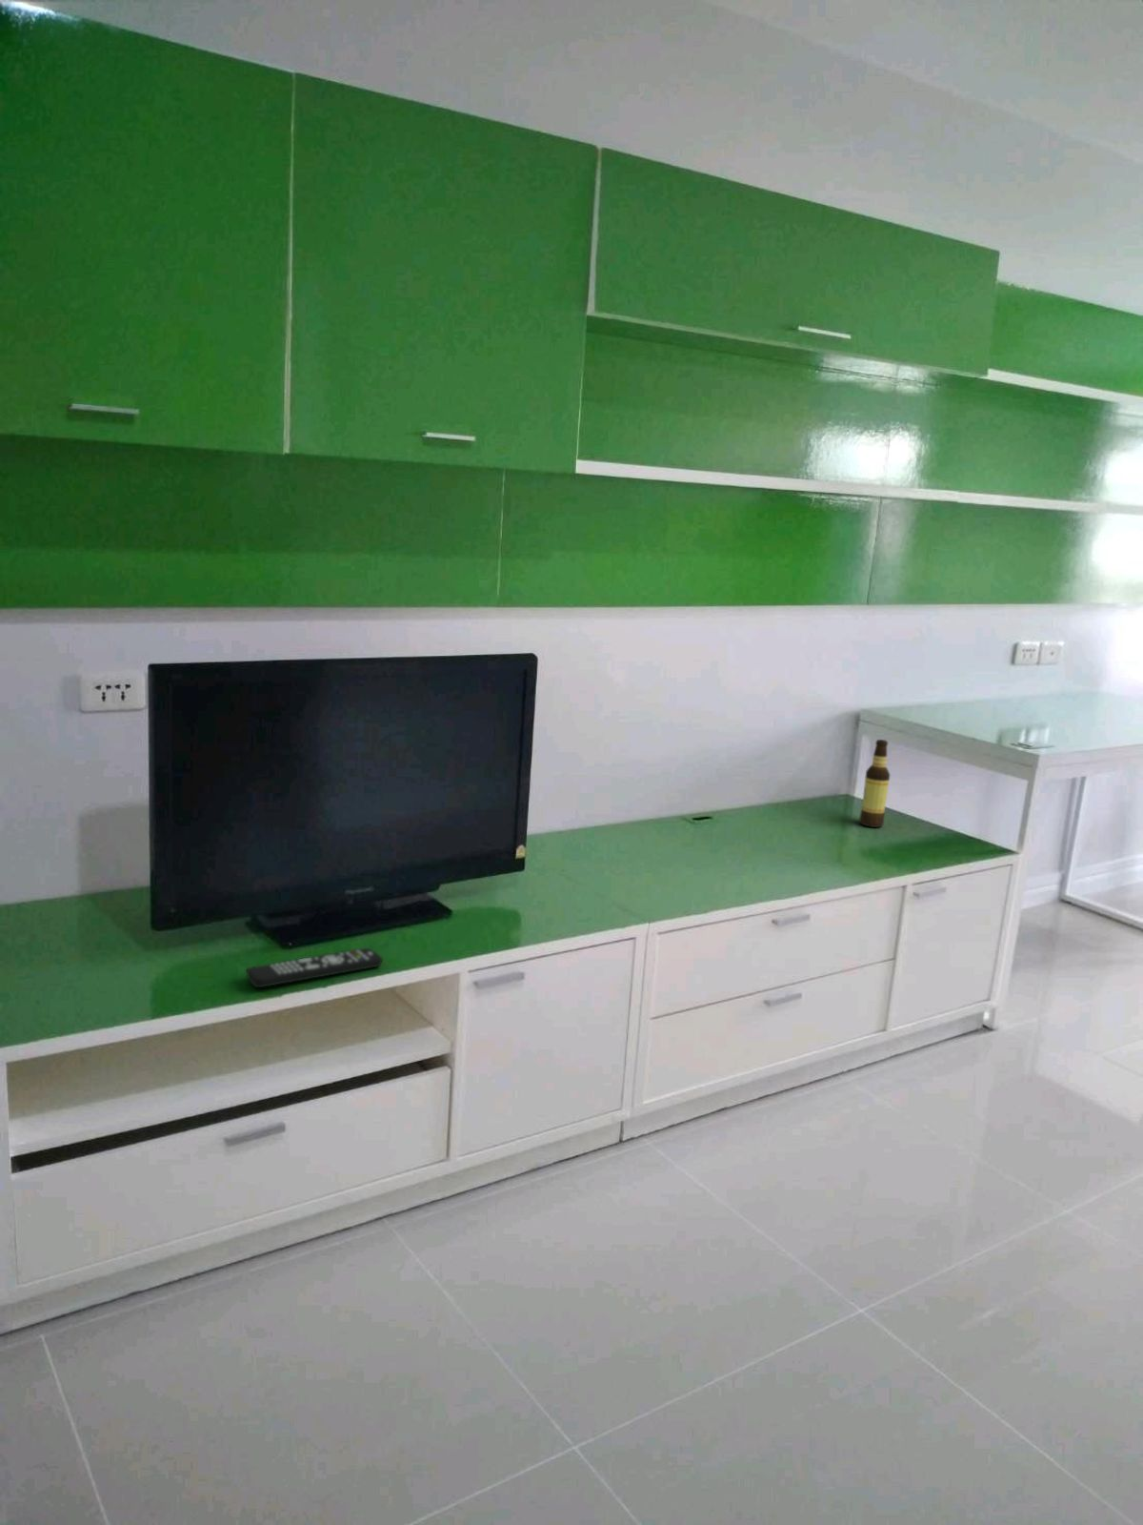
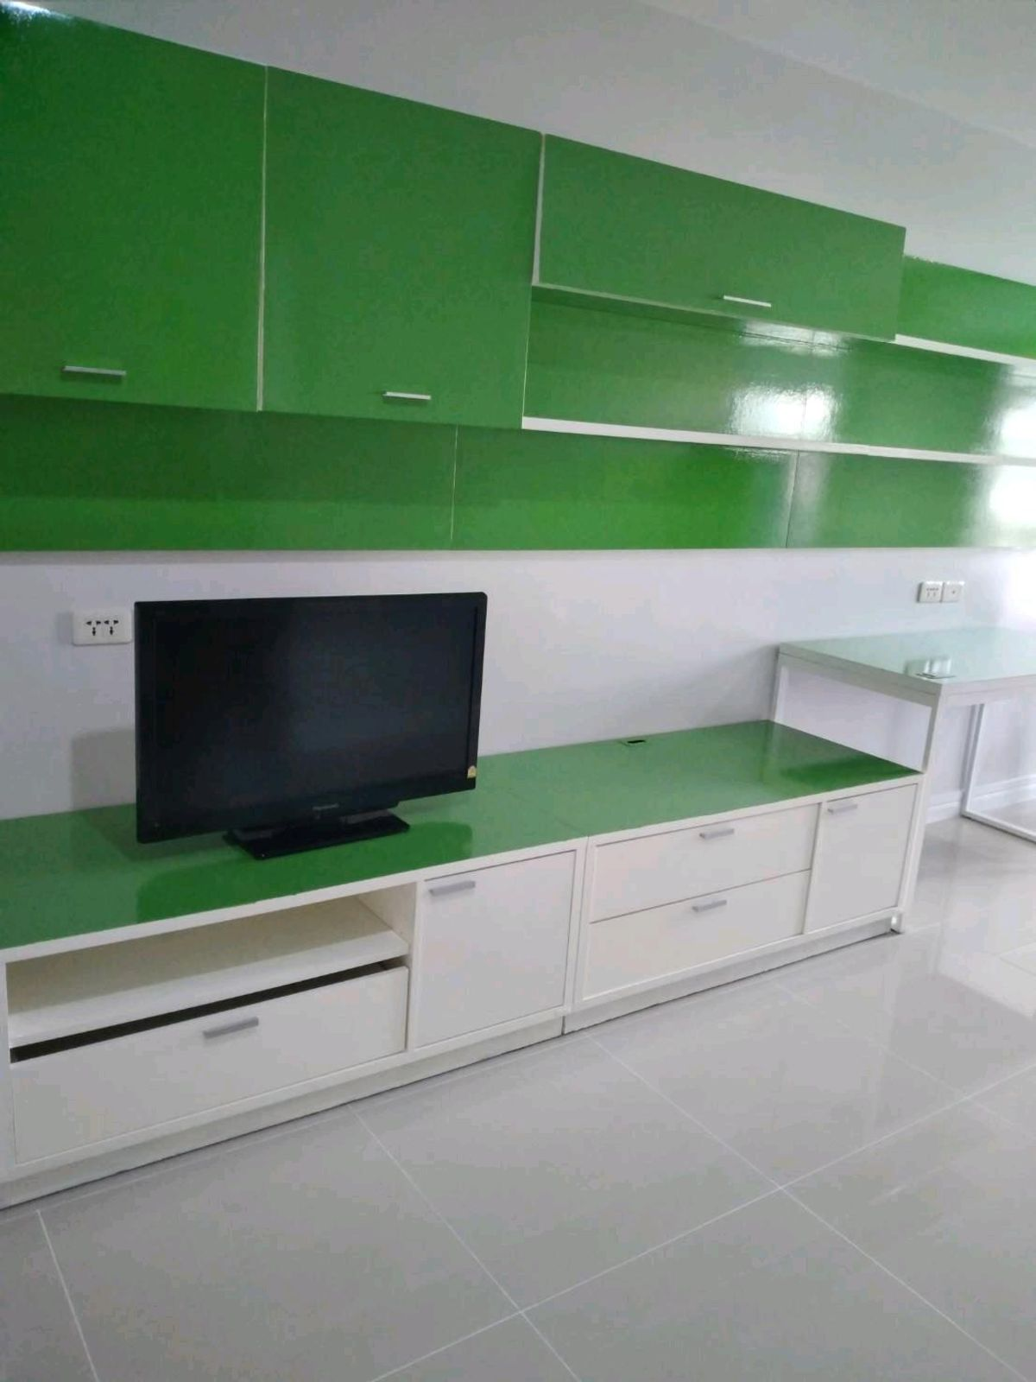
- bottle [858,738,891,829]
- remote control [246,947,384,988]
